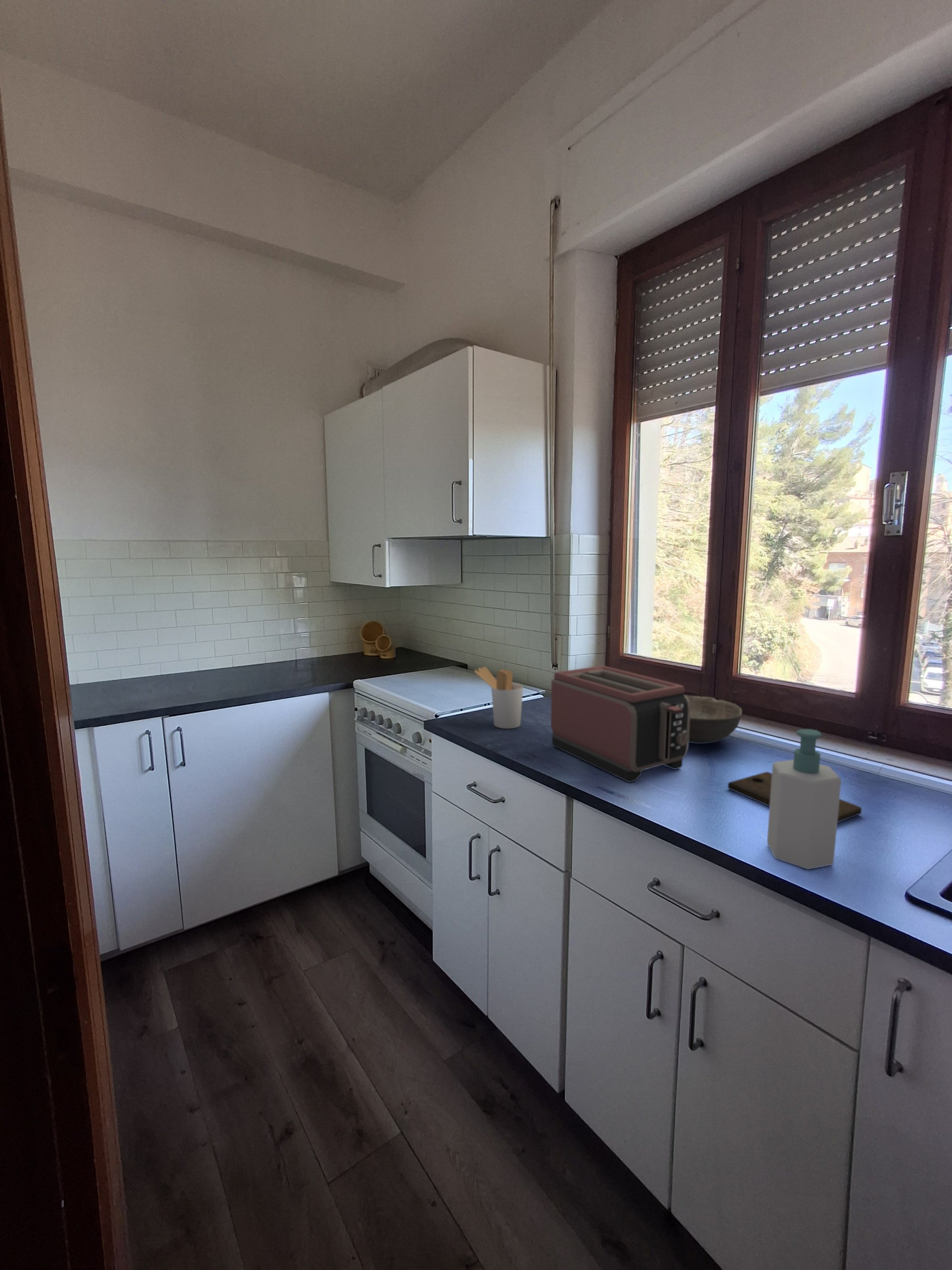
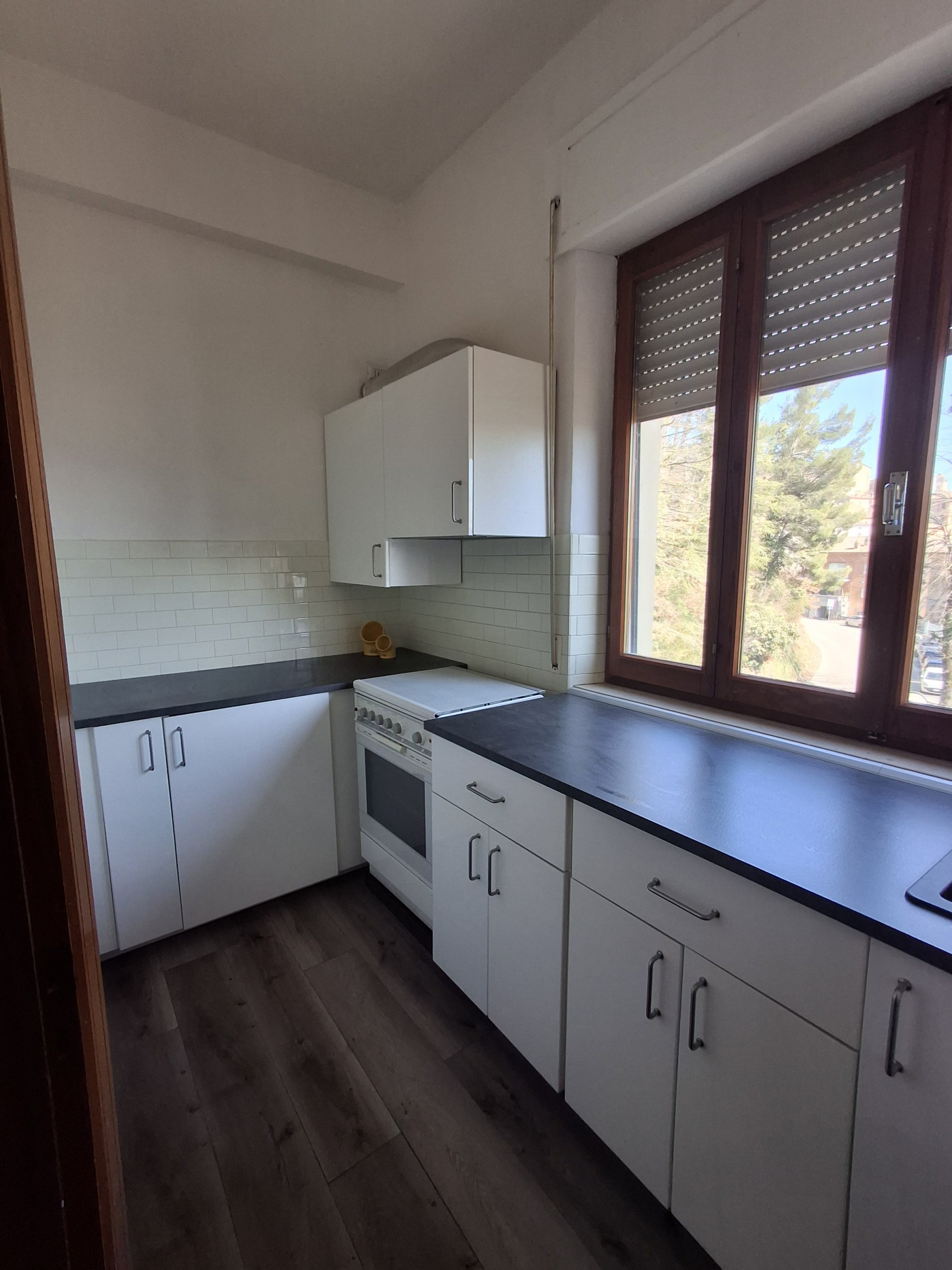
- bowl [686,695,743,744]
- utensil holder [474,666,524,729]
- cutting board [727,771,862,823]
- toaster [550,665,691,783]
- soap bottle [766,729,842,870]
